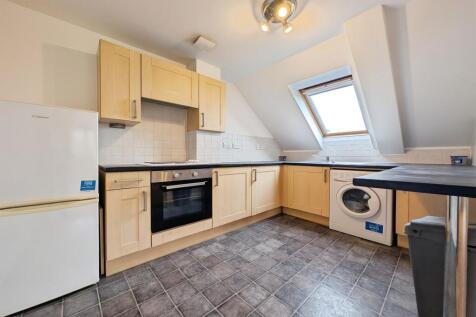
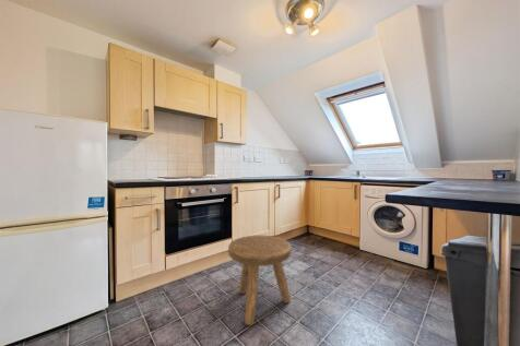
+ stool [227,234,292,326]
